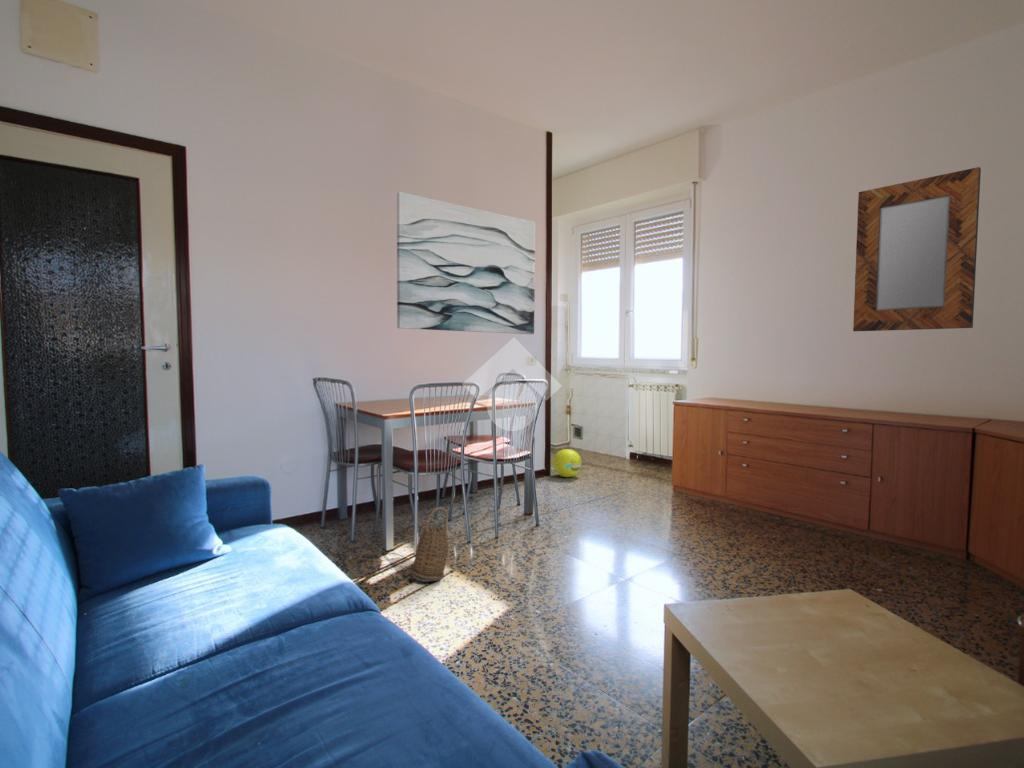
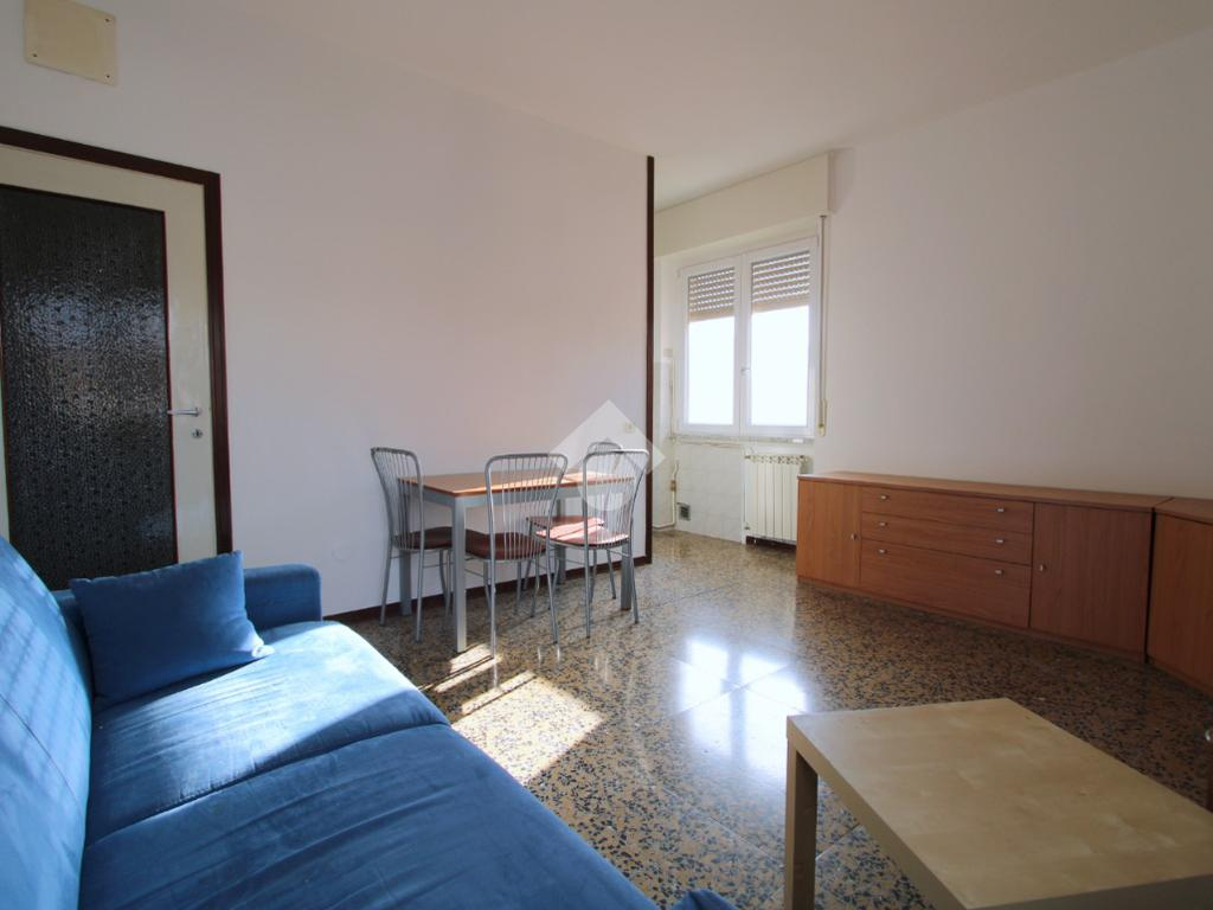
- basket [410,506,449,583]
- home mirror [852,166,982,332]
- ball [552,448,583,478]
- wall art [396,191,536,335]
